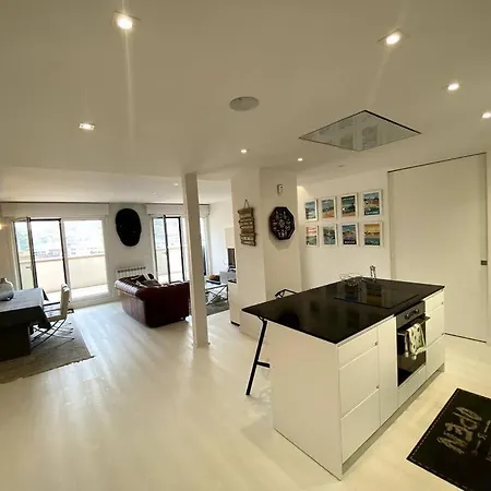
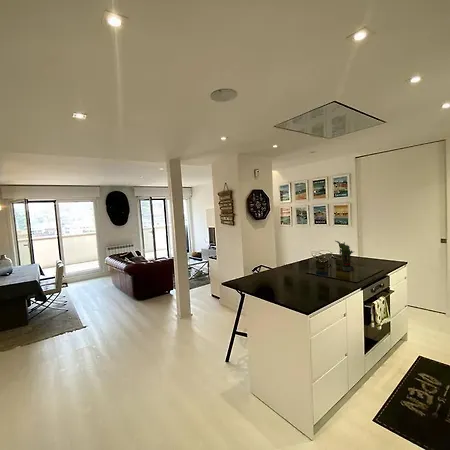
+ potted plant [334,240,354,272]
